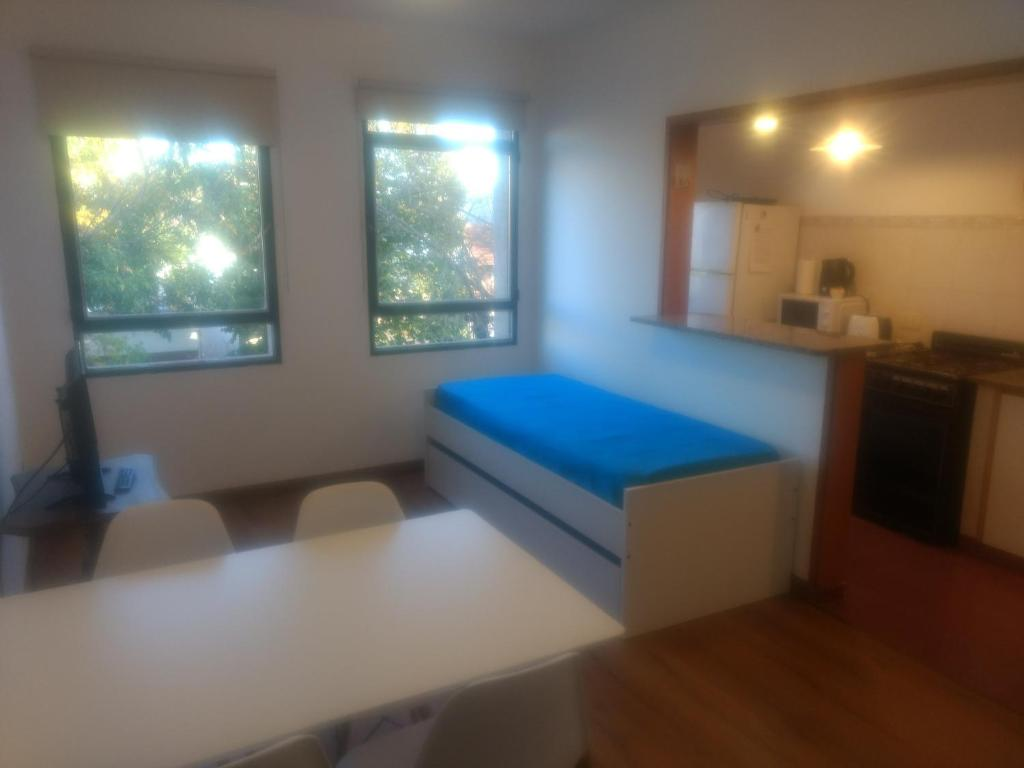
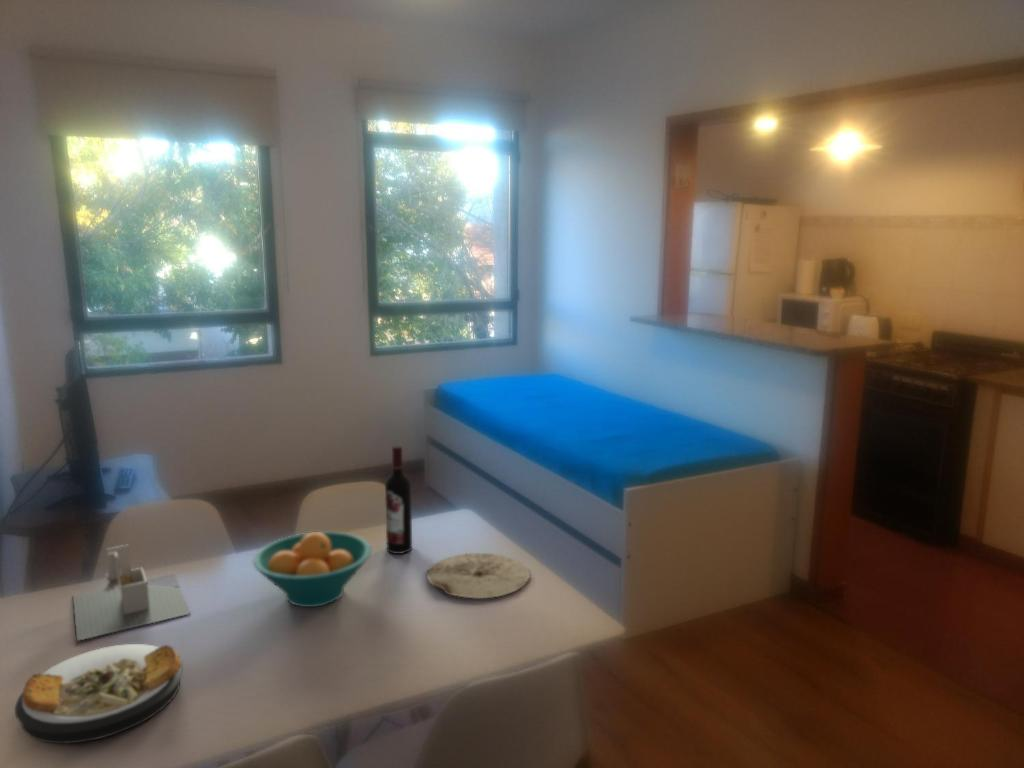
+ plate [14,643,184,745]
+ plate [426,552,531,599]
+ fruit bowl [252,531,373,608]
+ wine bottle [384,445,413,555]
+ utensil holder [72,544,192,642]
